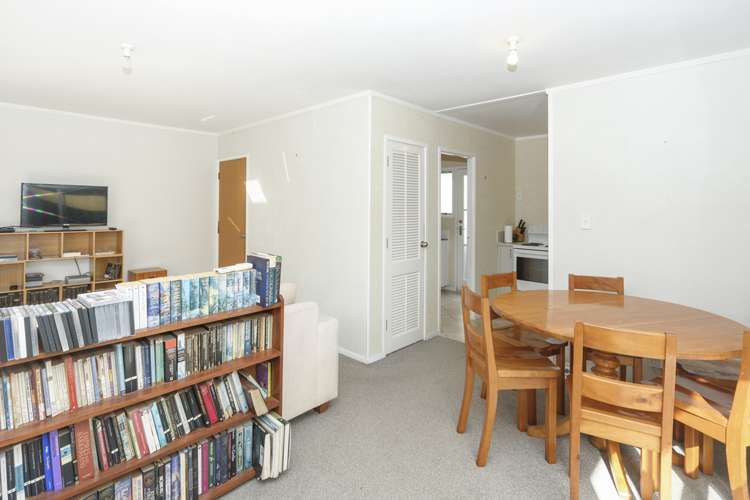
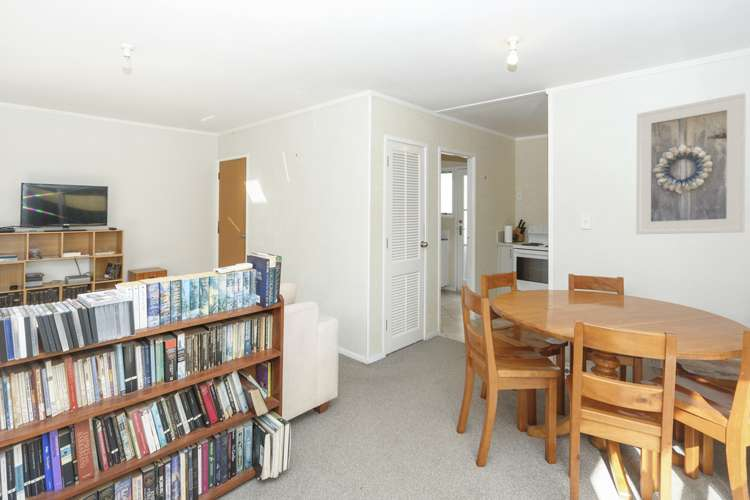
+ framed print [635,92,747,235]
